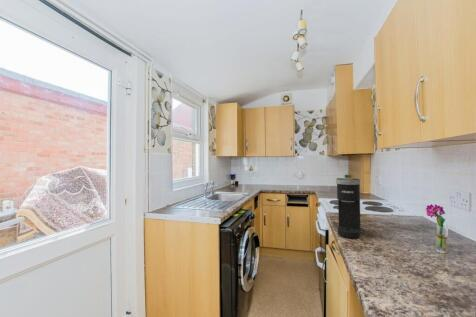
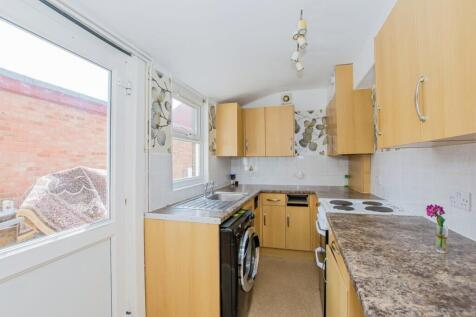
- coffee maker [335,177,361,239]
